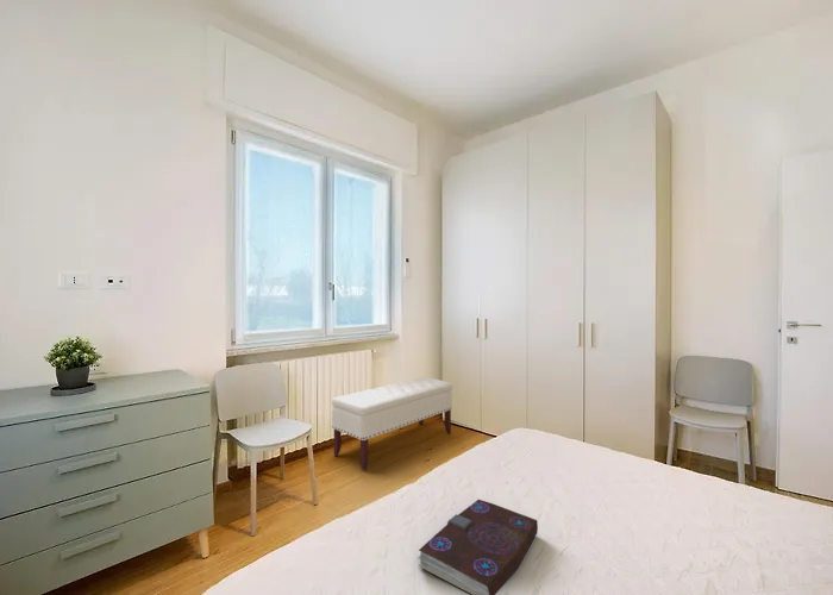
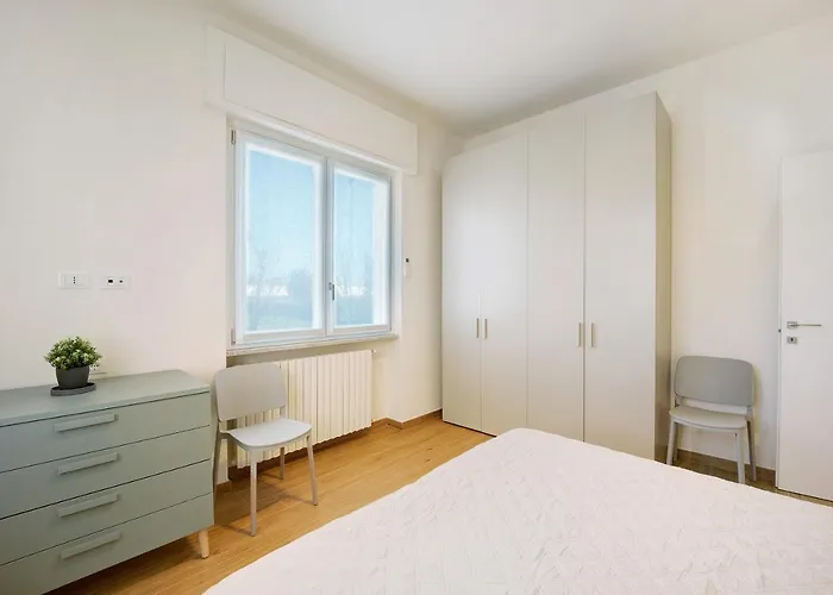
- bench [331,376,453,471]
- book [416,499,539,595]
